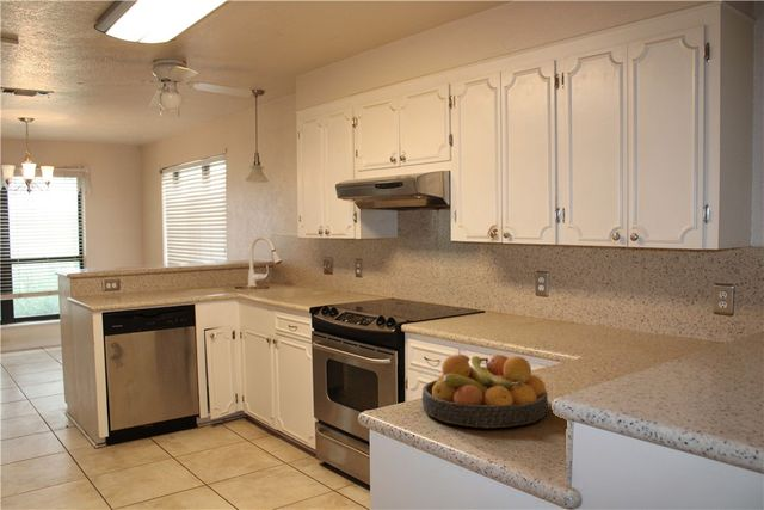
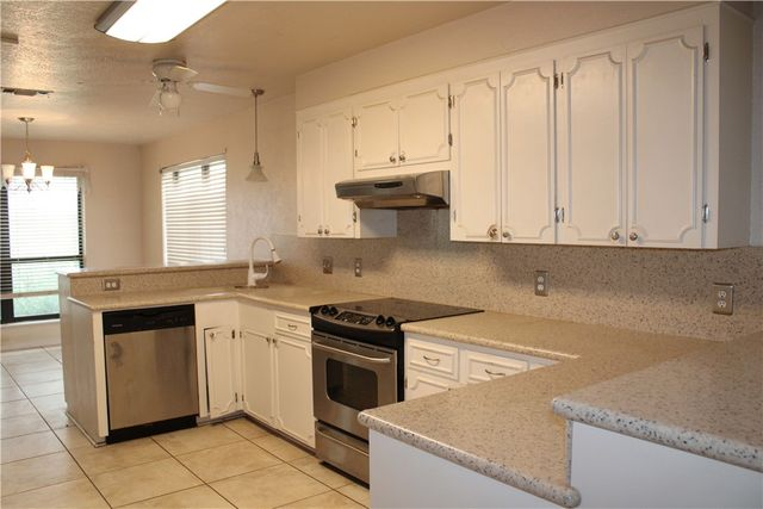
- fruit bowl [420,354,549,429]
